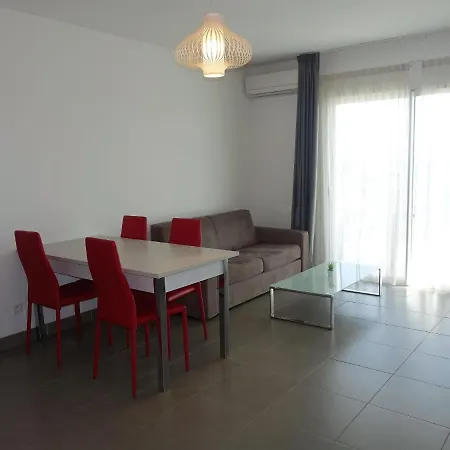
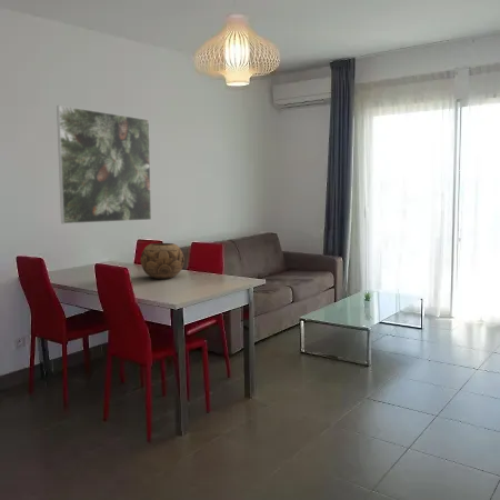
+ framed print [56,104,152,224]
+ decorative bowl [140,242,186,280]
